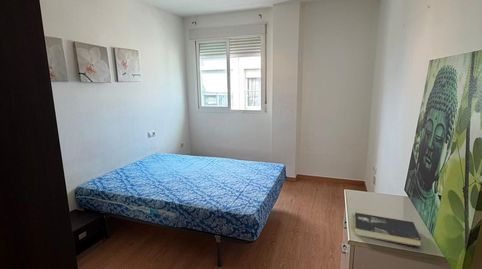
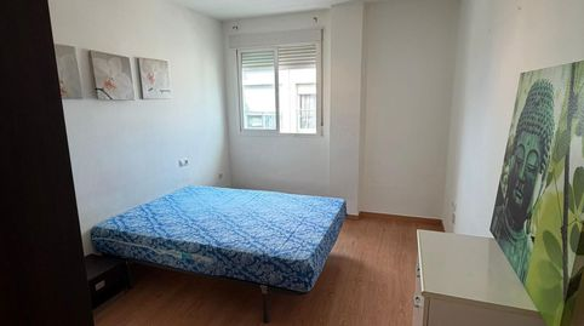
- book [354,212,423,248]
